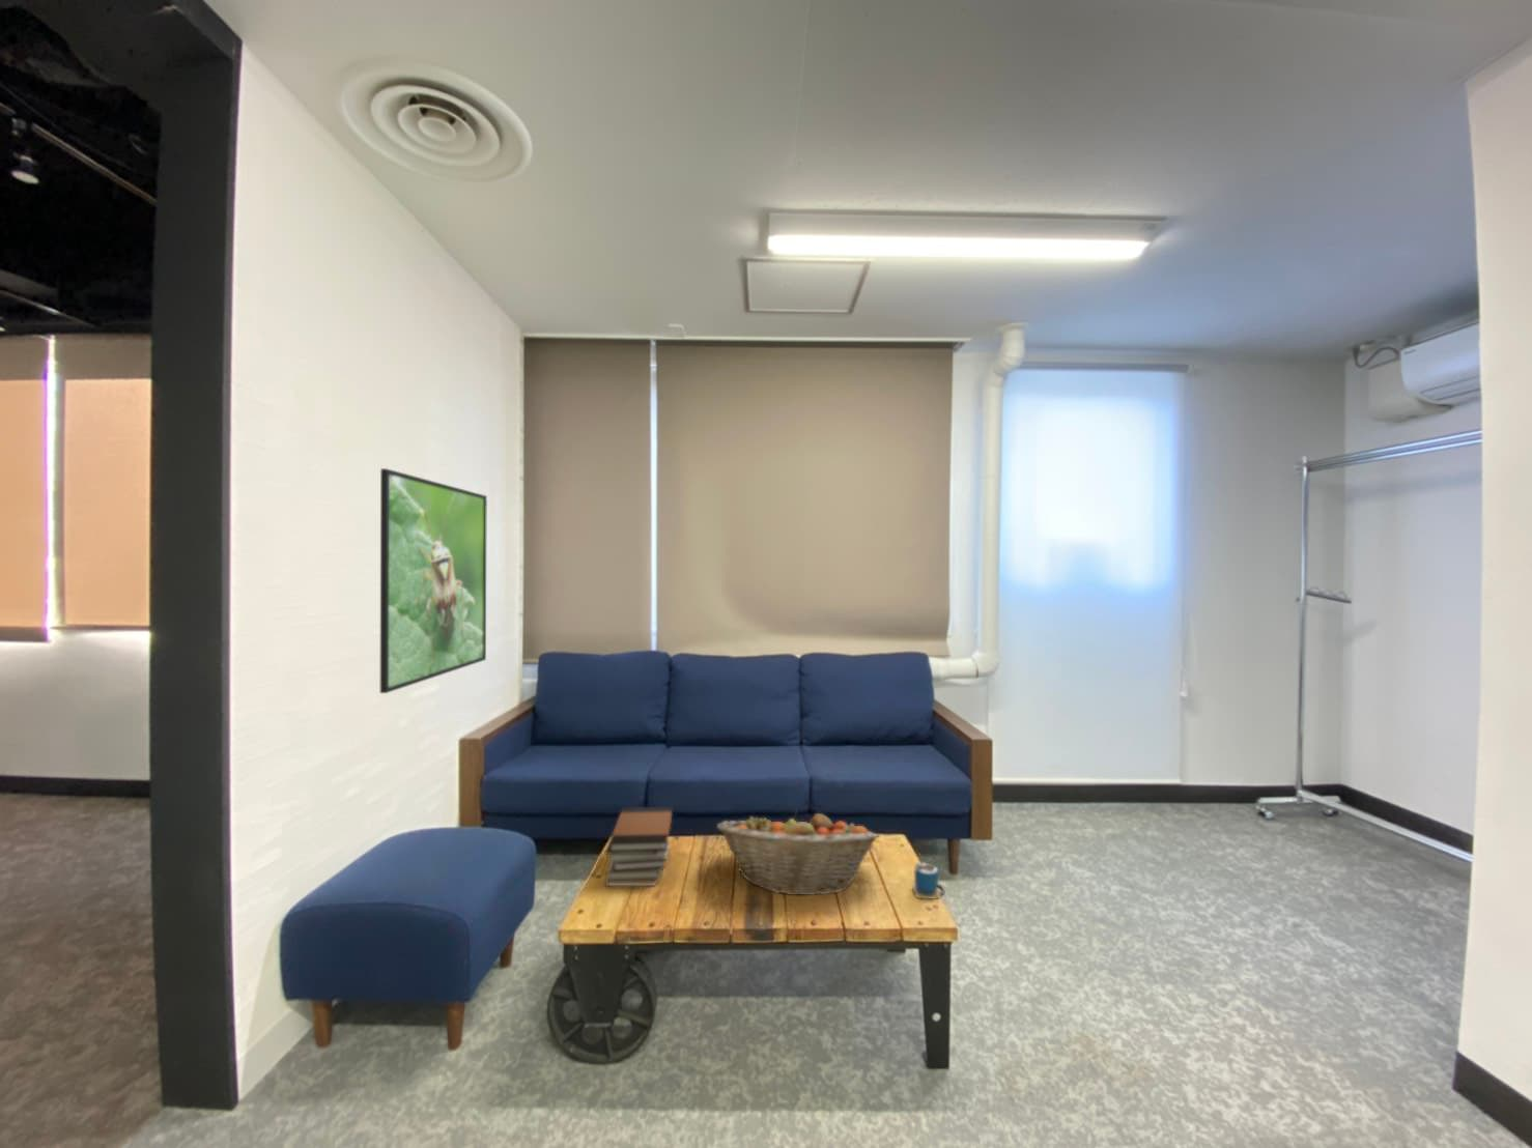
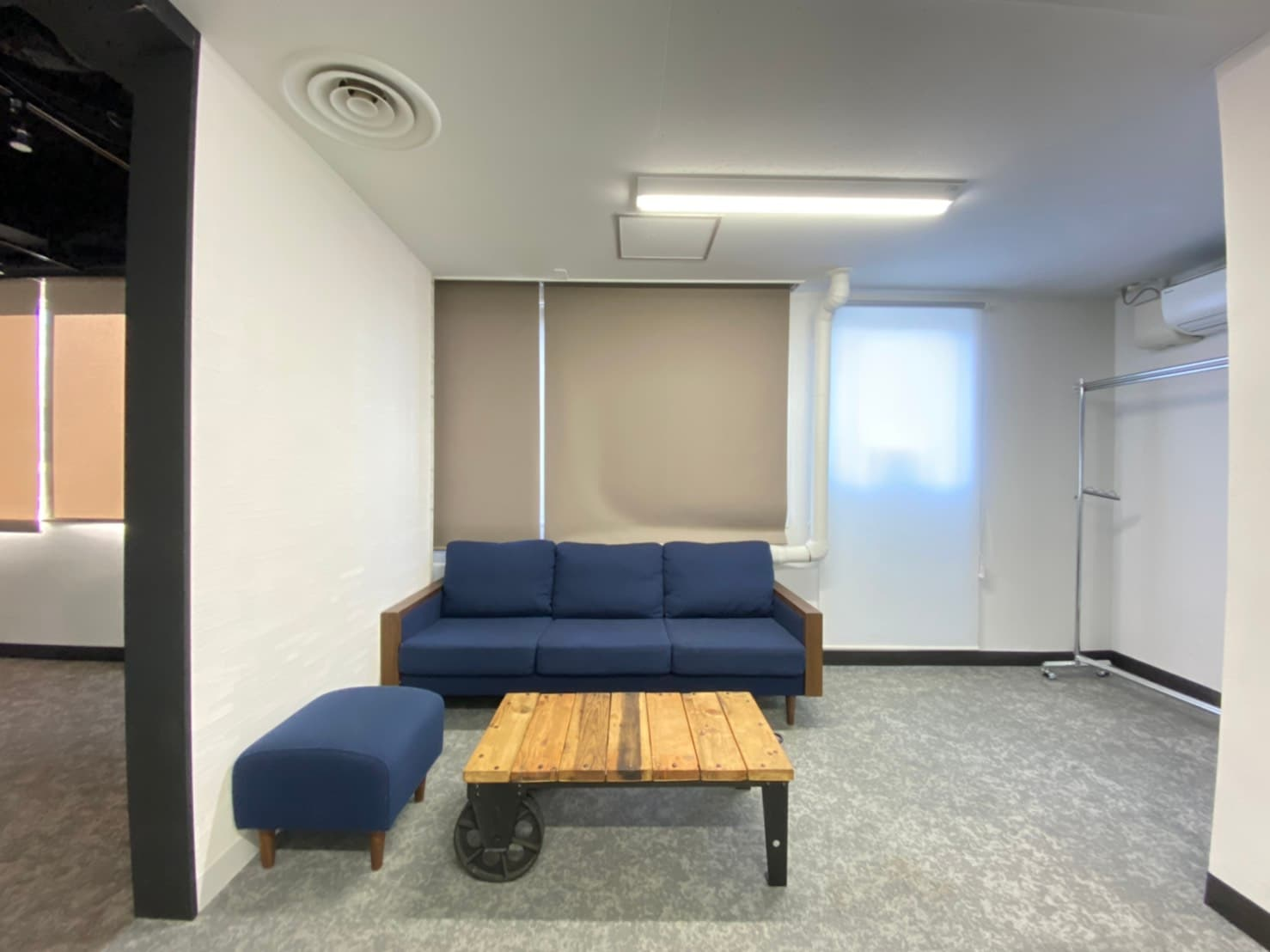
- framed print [379,468,489,695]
- book stack [603,806,674,888]
- cup [911,851,941,900]
- fruit basket [715,808,879,896]
